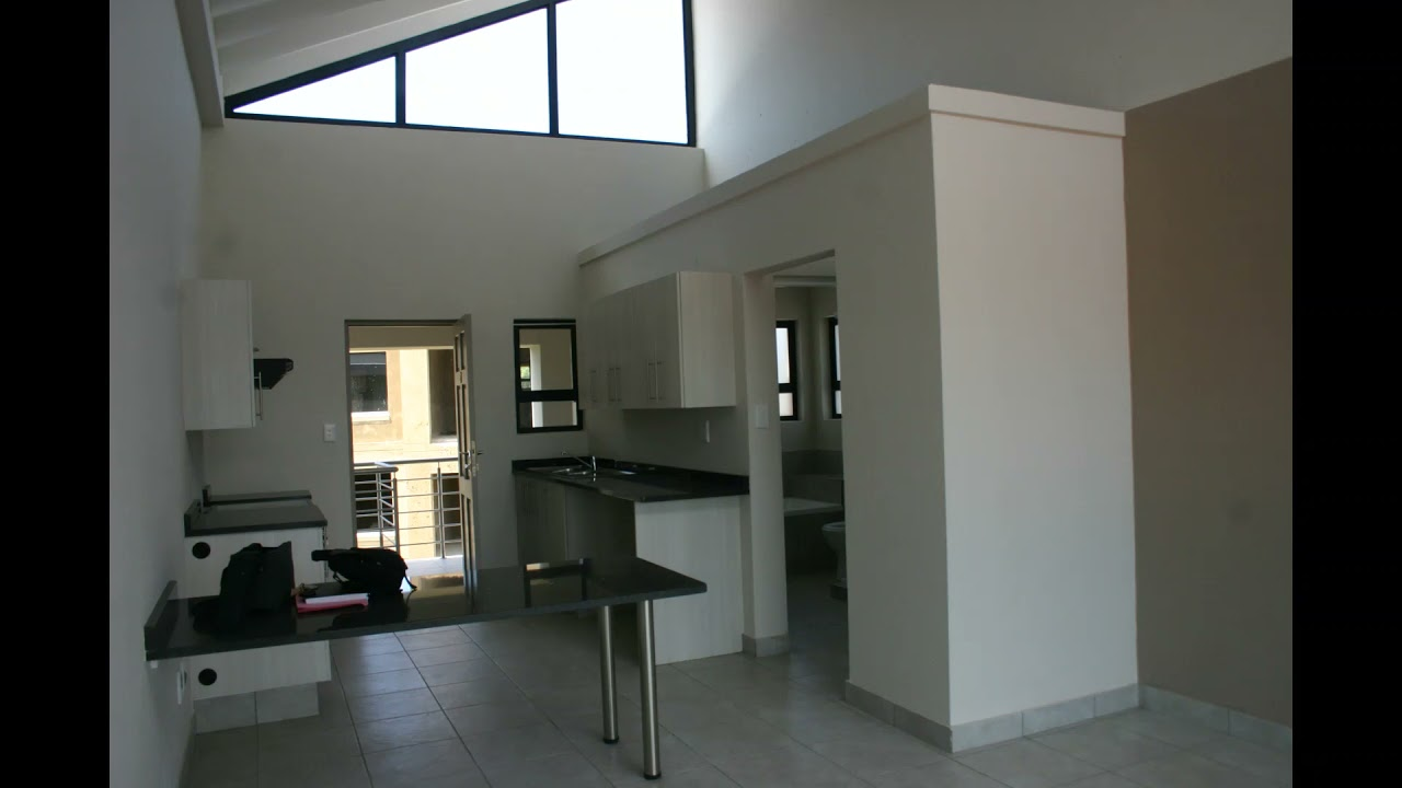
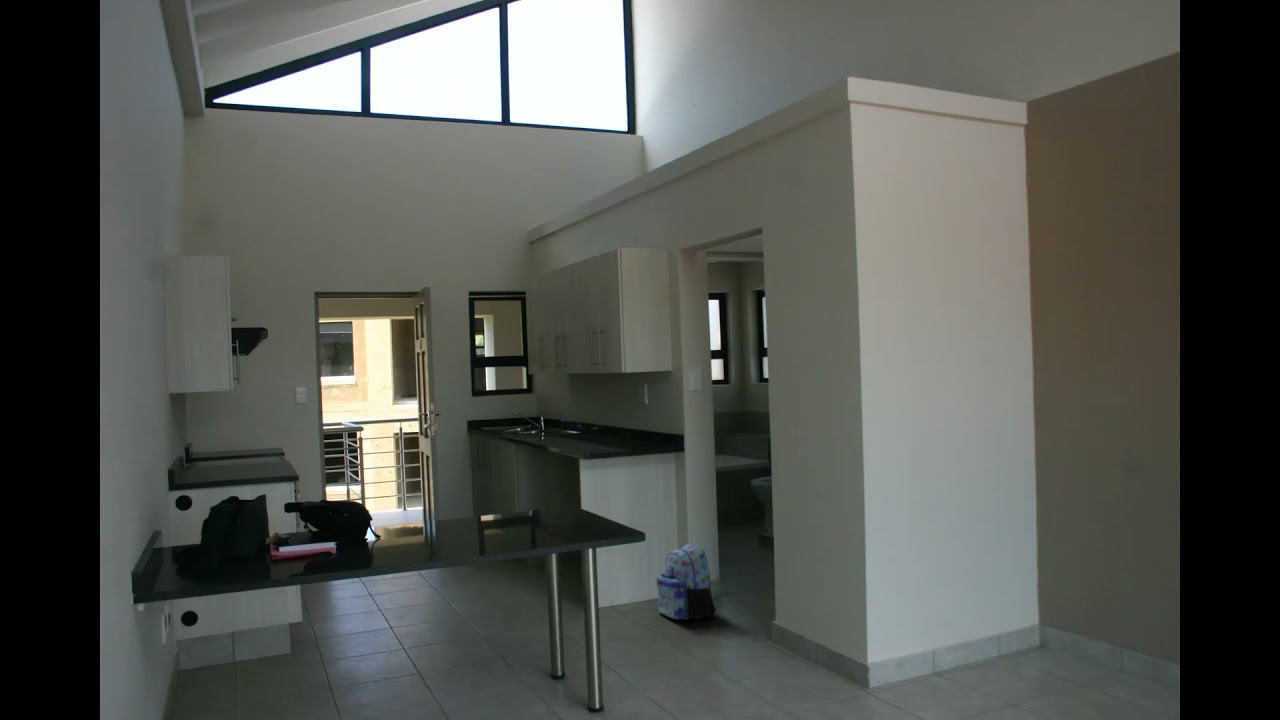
+ backpack [655,543,717,621]
